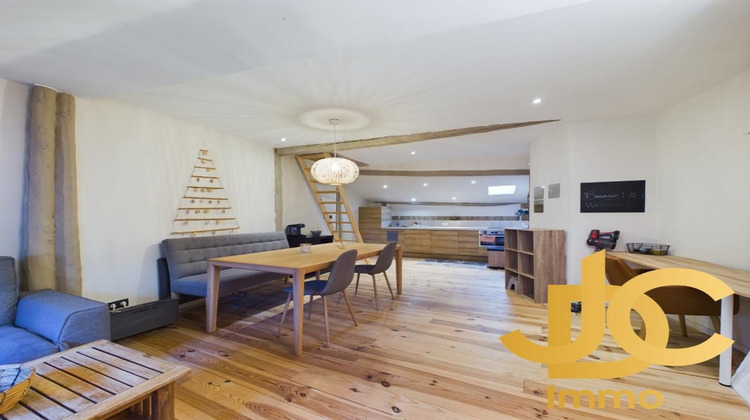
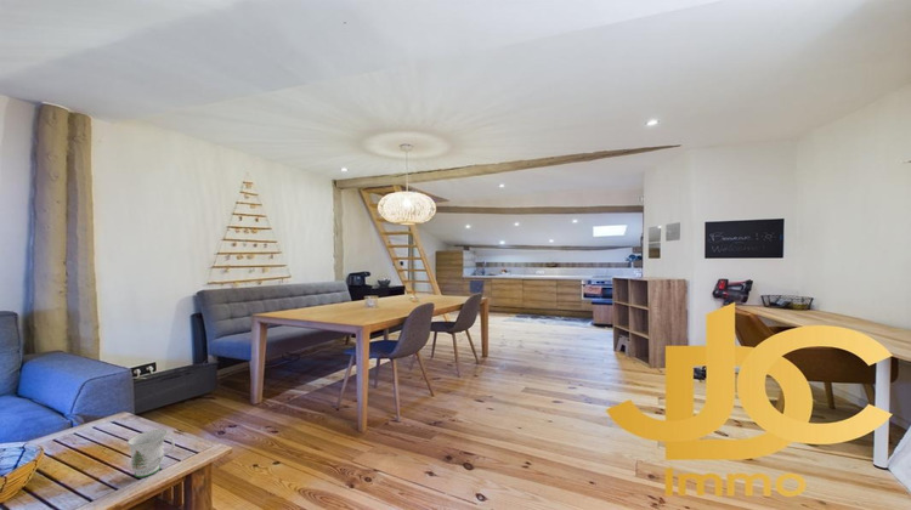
+ mug [126,429,176,478]
